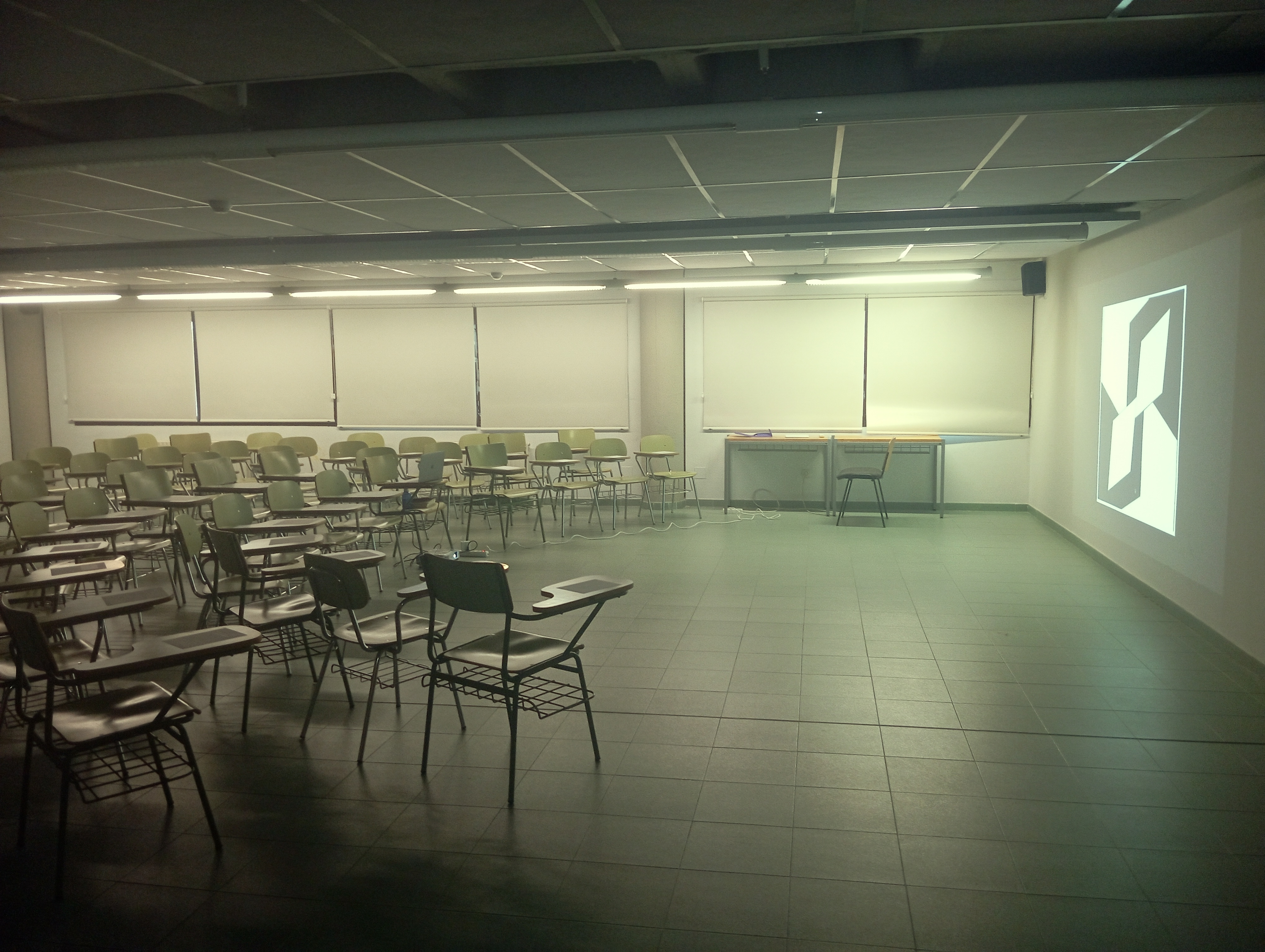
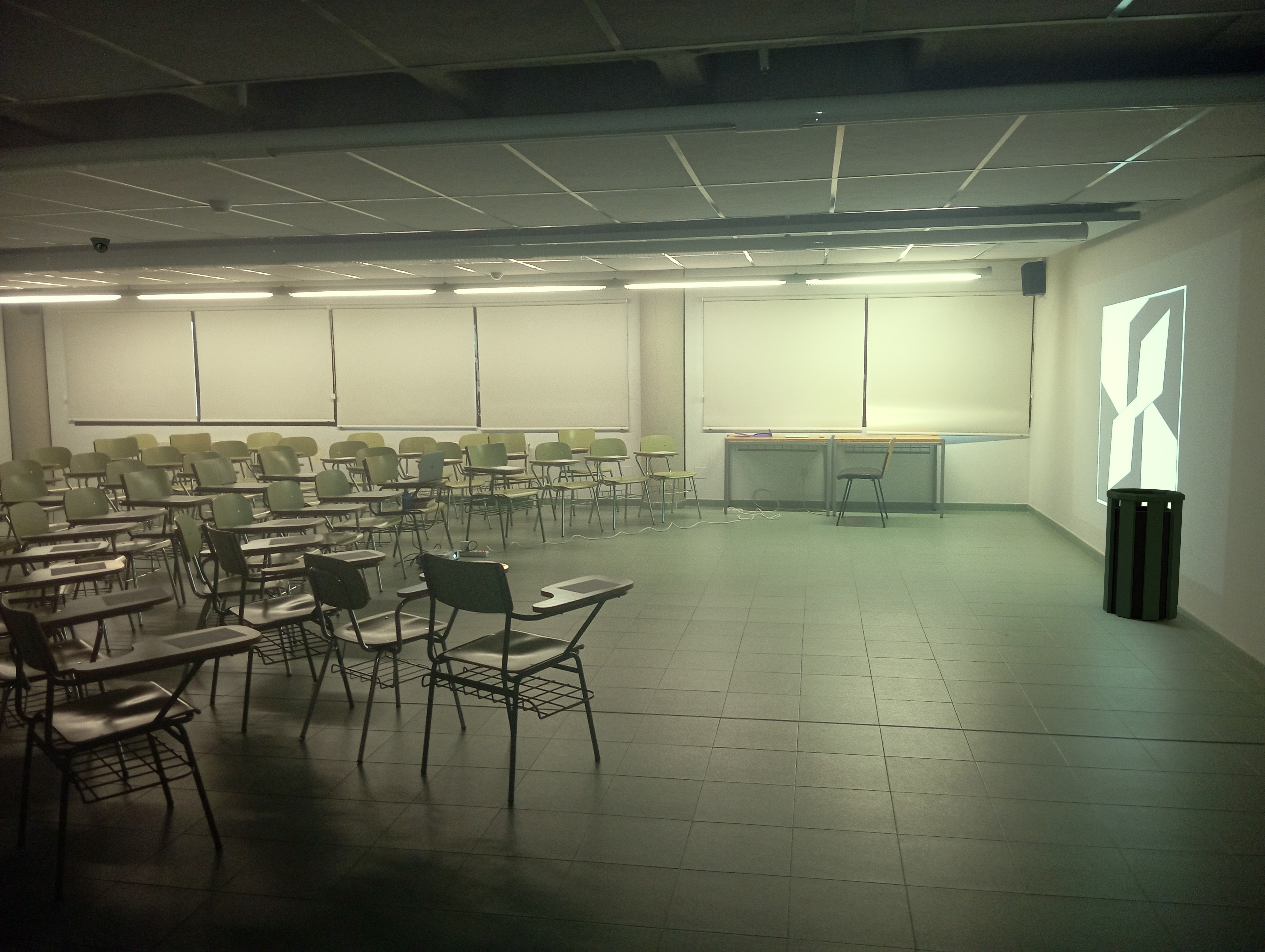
+ security camera [90,237,111,253]
+ trash can [1103,488,1186,621]
